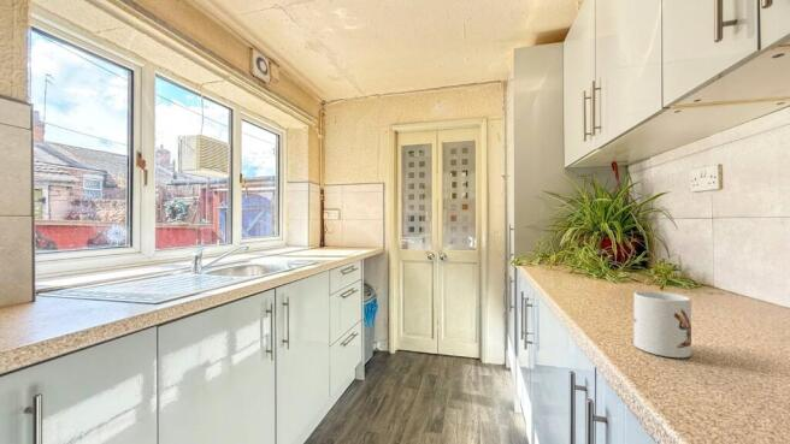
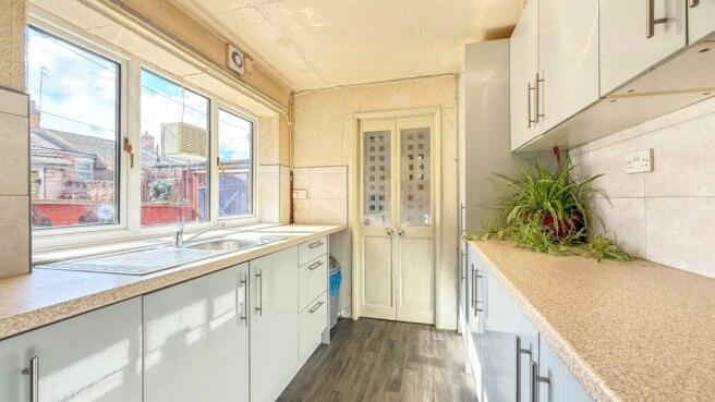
- mug [632,290,692,359]
